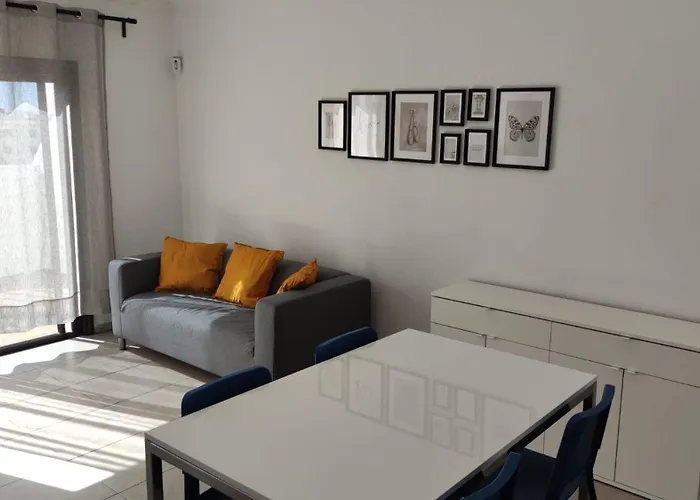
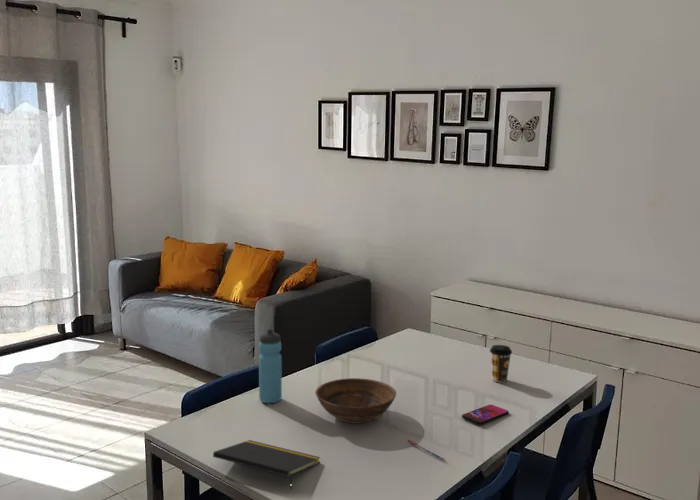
+ water bottle [258,328,283,404]
+ coffee cup [489,344,513,383]
+ notepad [212,439,321,490]
+ smartphone [461,404,510,425]
+ bowl [314,377,397,425]
+ pen [407,438,446,462]
